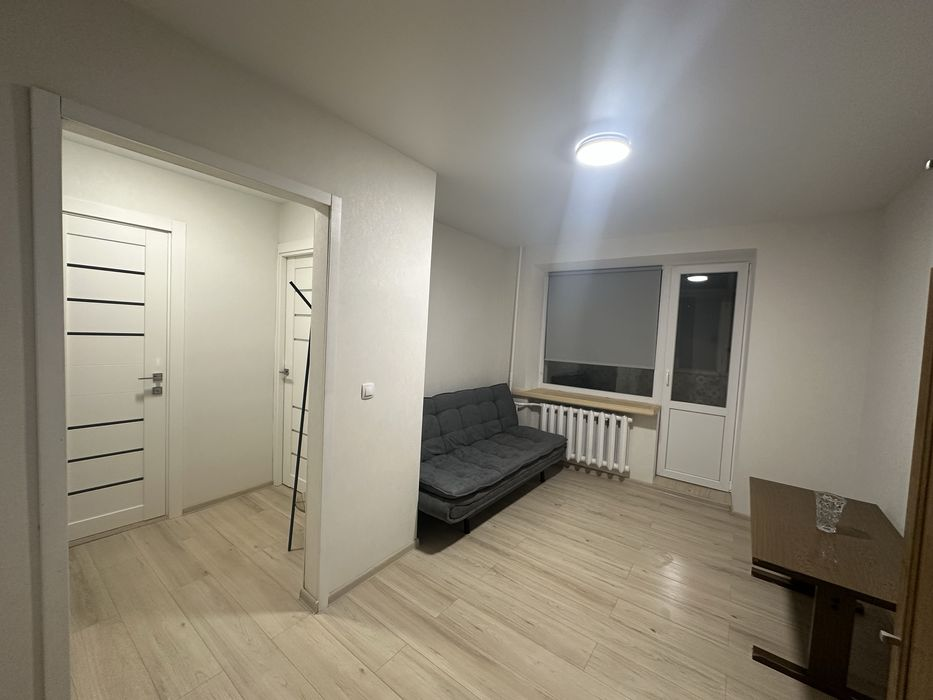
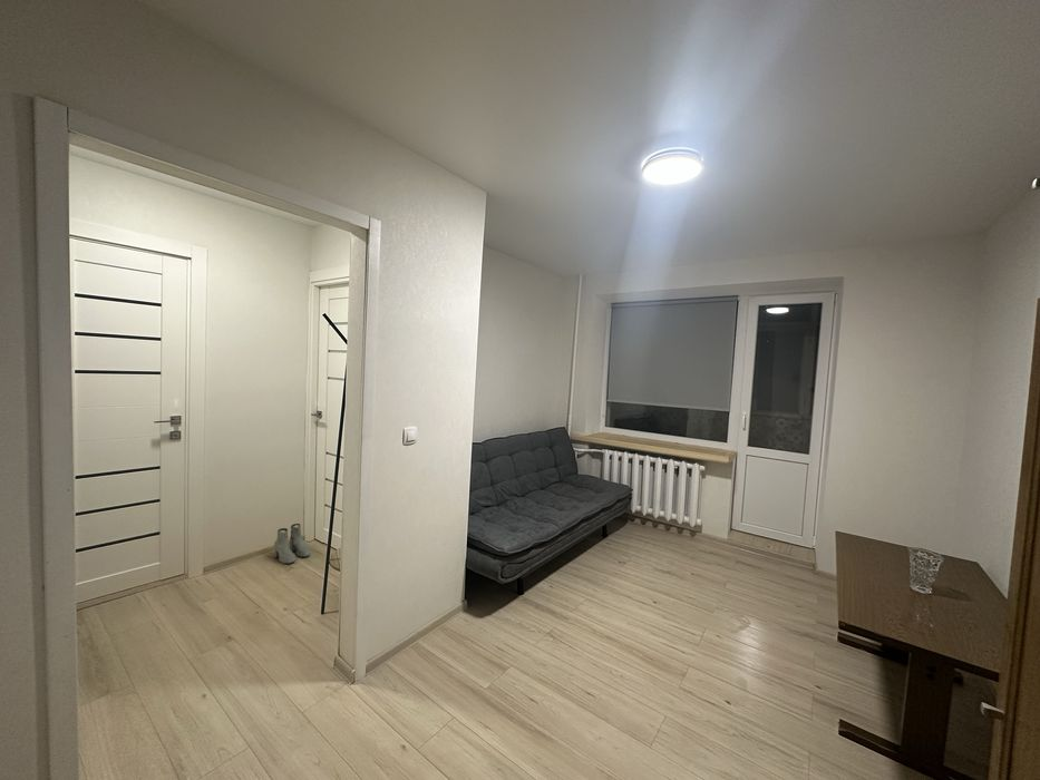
+ boots [273,523,311,565]
